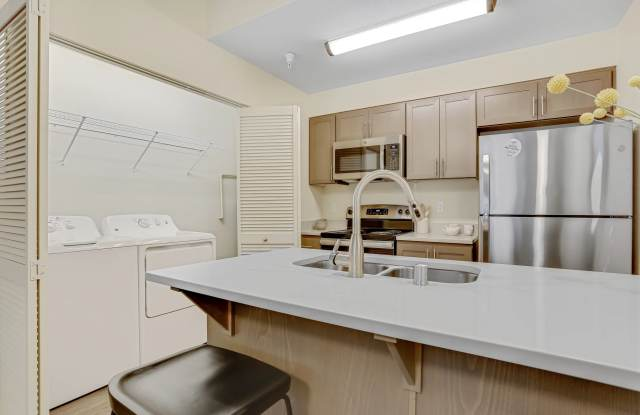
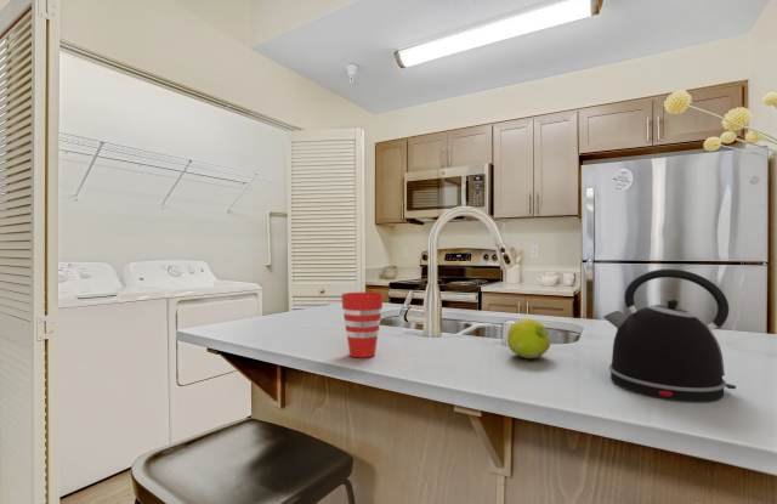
+ fruit [506,318,551,359]
+ kettle [602,268,737,403]
+ cup [340,291,385,358]
